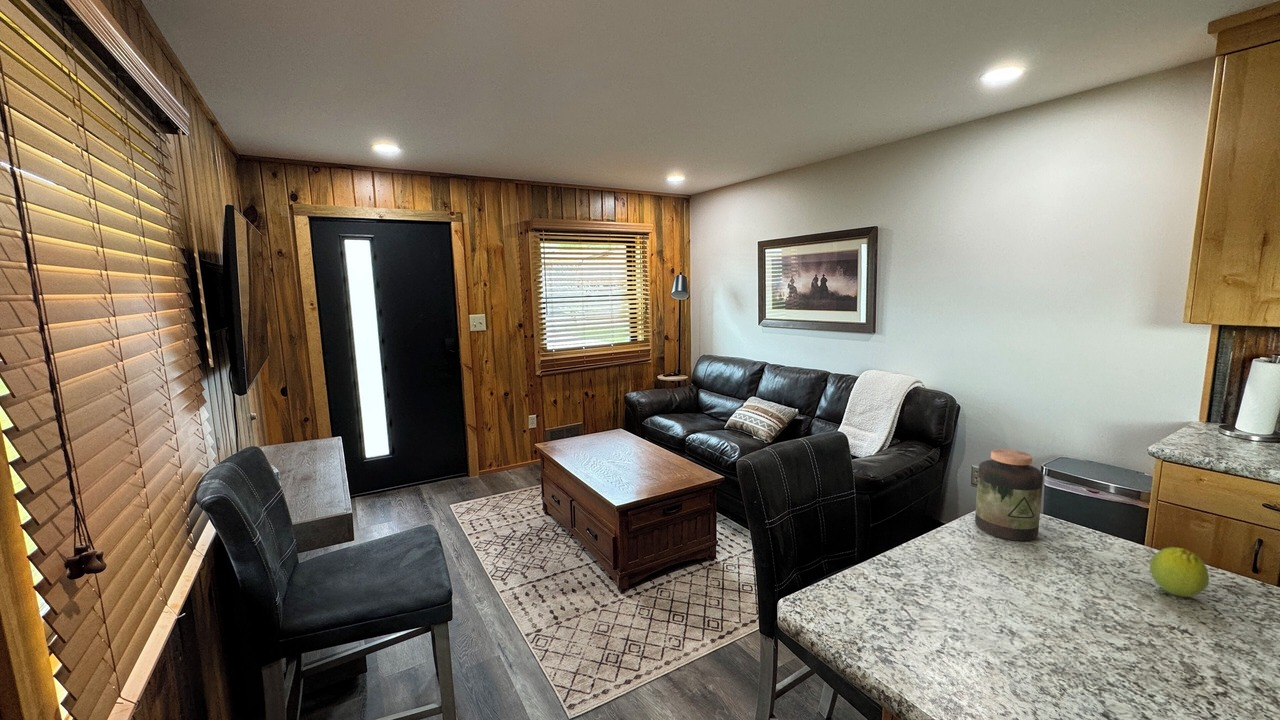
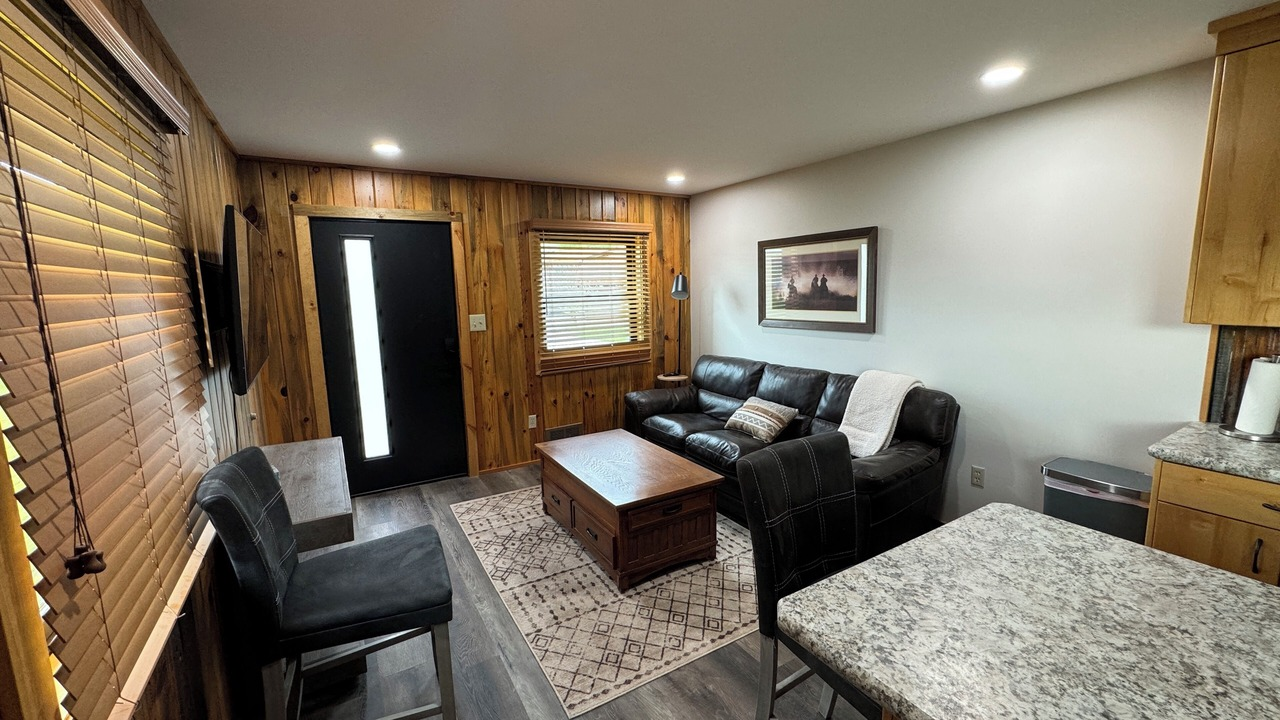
- fruit [1149,546,1210,598]
- jar [974,448,1044,542]
